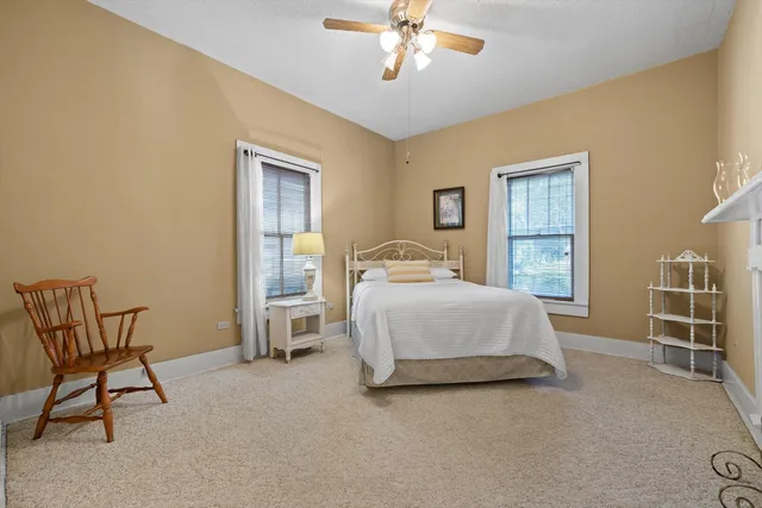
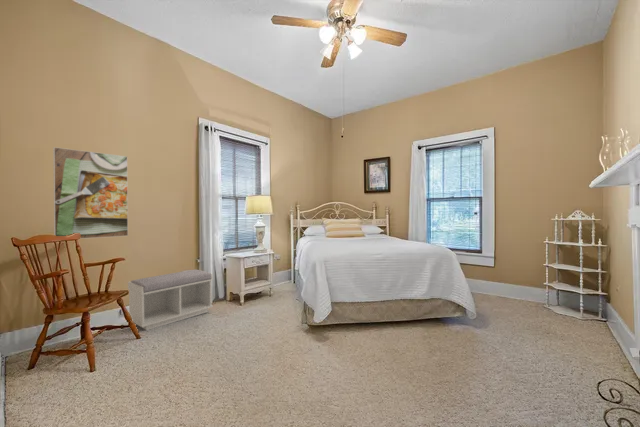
+ bench [127,269,214,331]
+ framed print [52,146,129,240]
